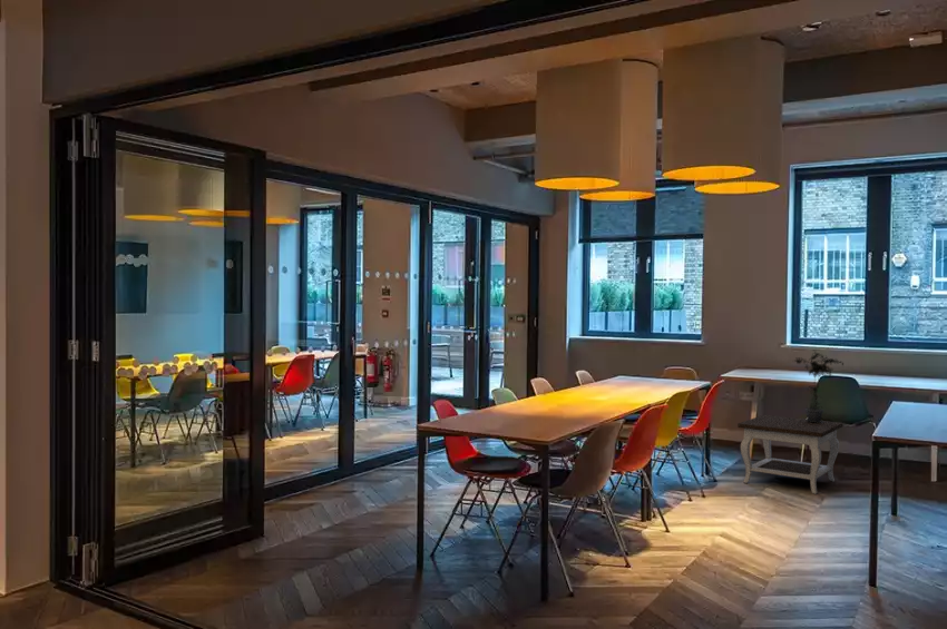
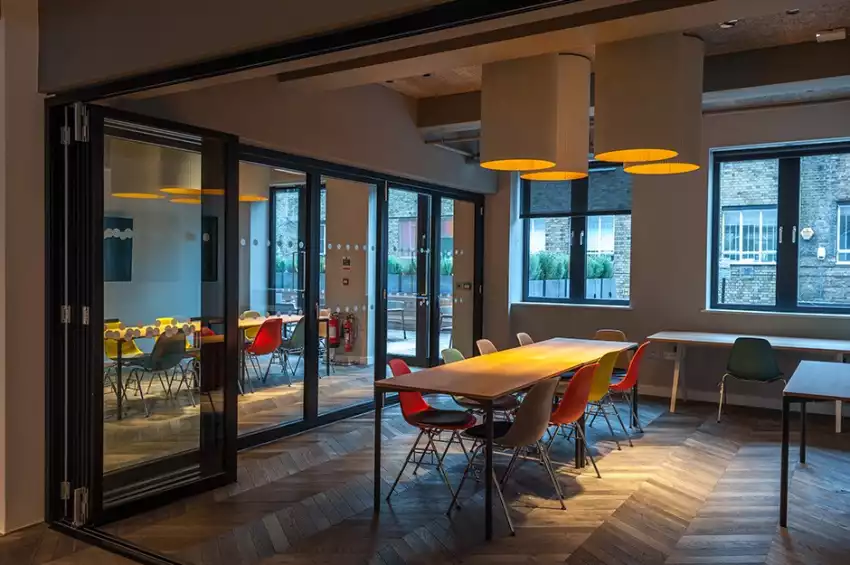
- side table [736,414,843,495]
- potted plant [793,350,845,423]
